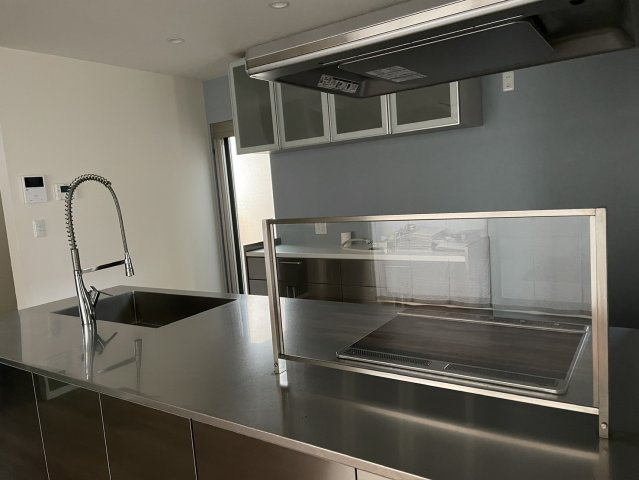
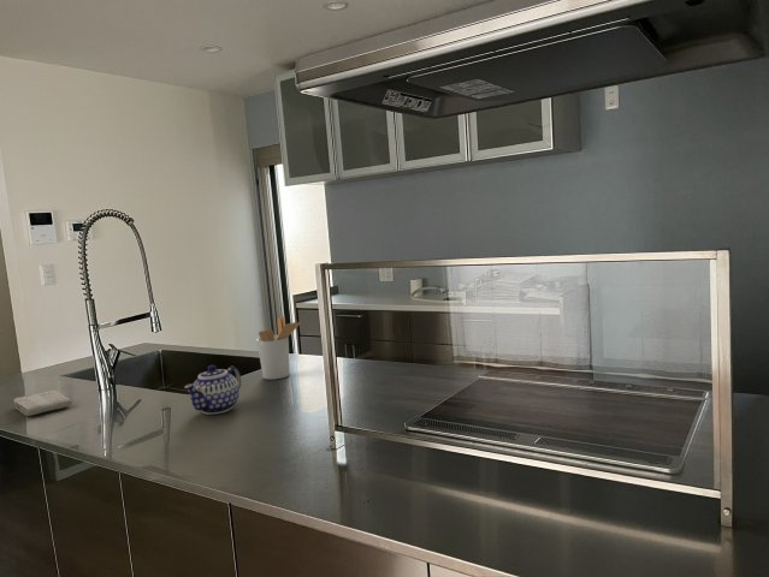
+ utensil holder [256,315,303,381]
+ washcloth [13,389,73,417]
+ teapot [183,364,242,416]
